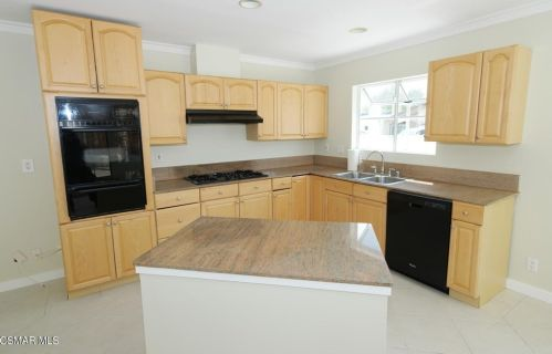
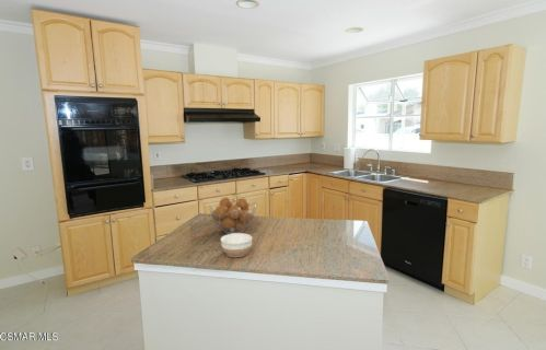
+ bowl [220,233,254,258]
+ fruit basket [208,196,257,234]
